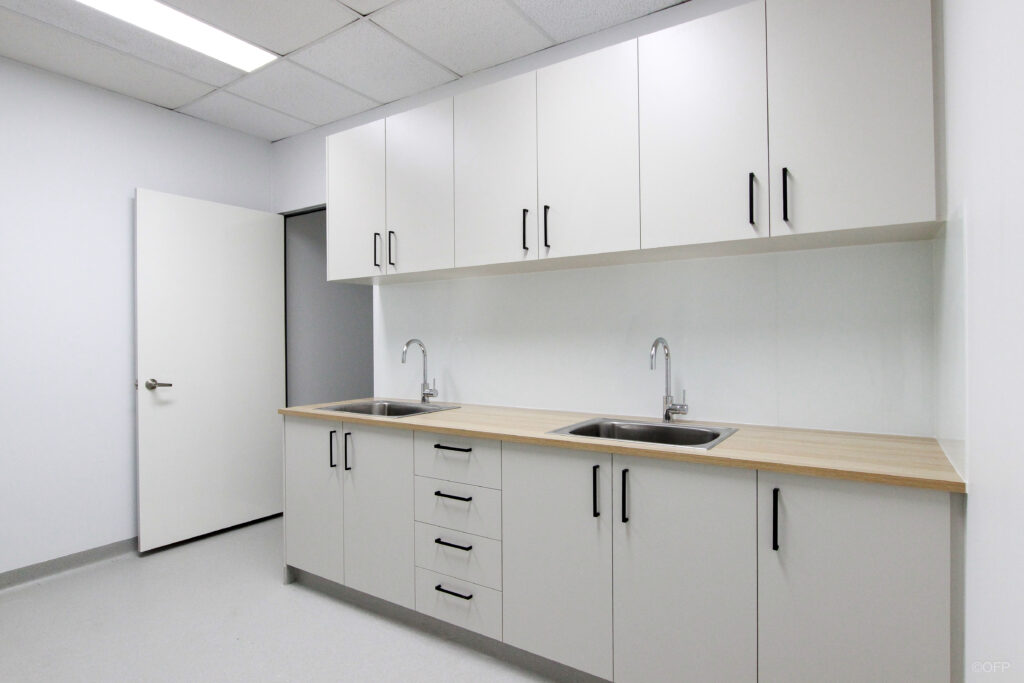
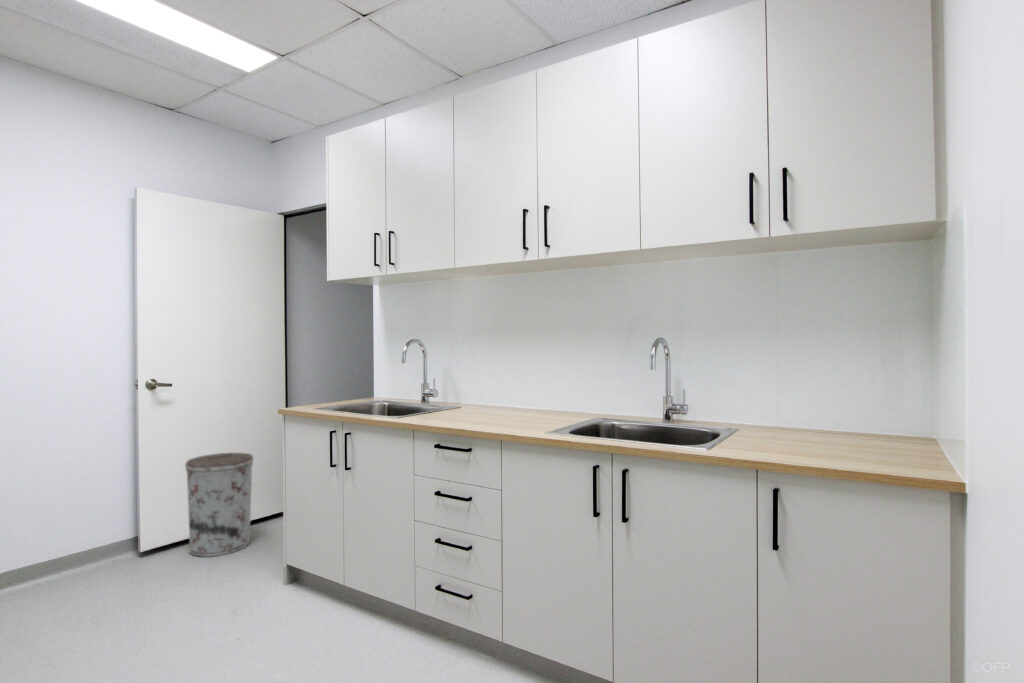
+ trash can [184,452,254,558]
